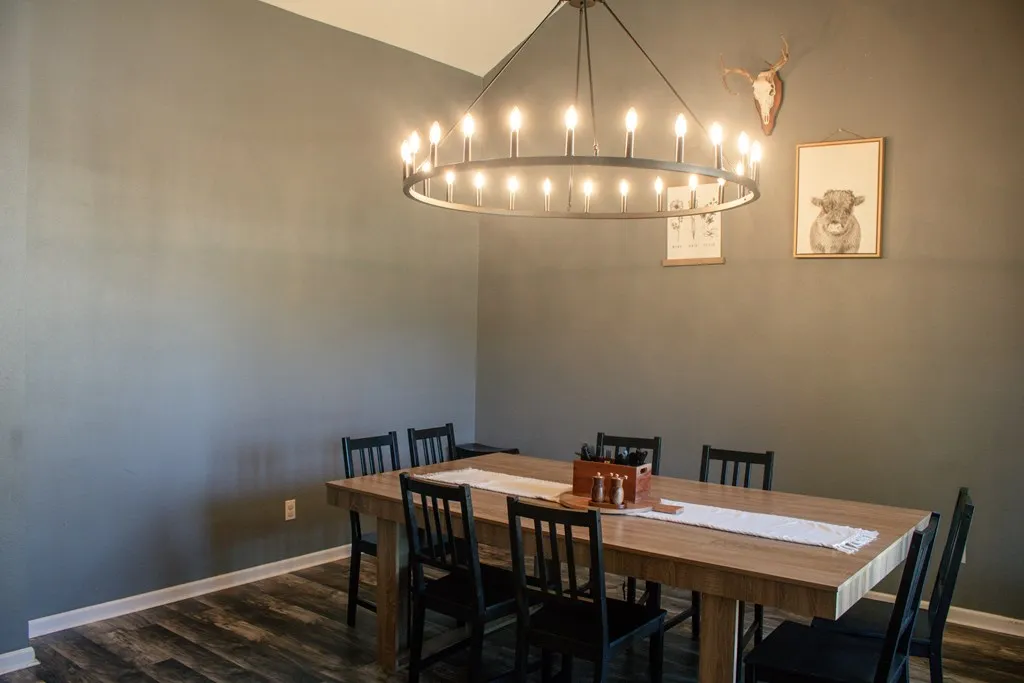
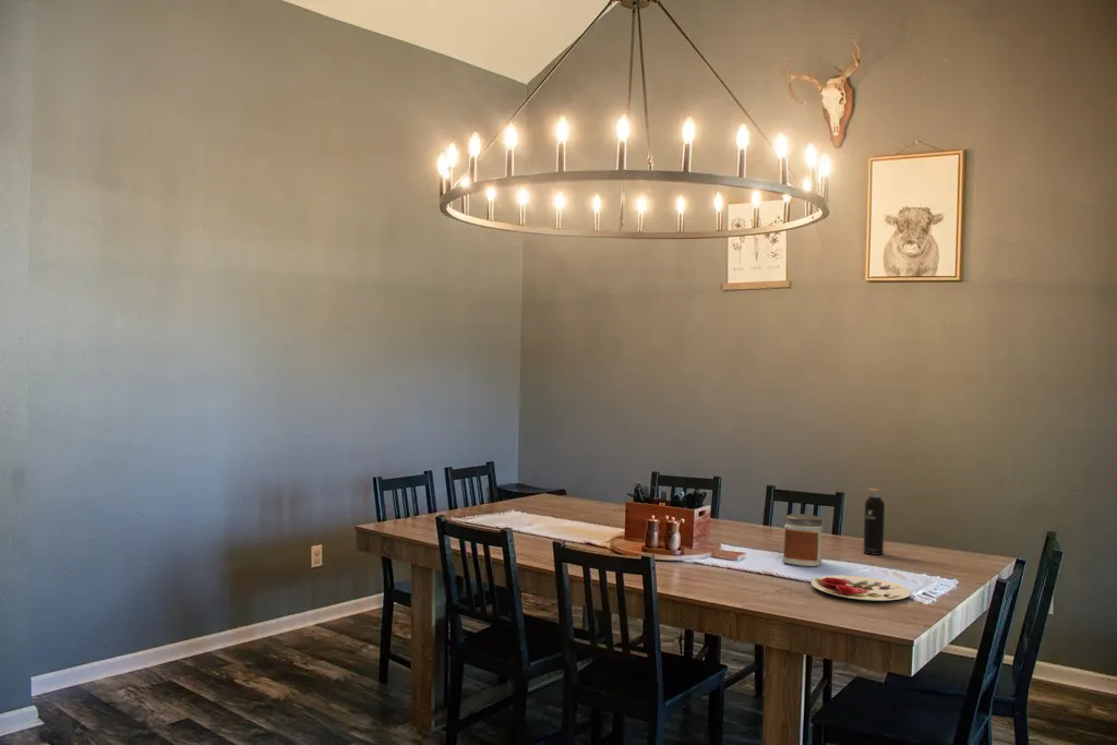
+ jar [782,513,824,567]
+ plate [810,575,912,602]
+ water bottle [863,482,886,556]
